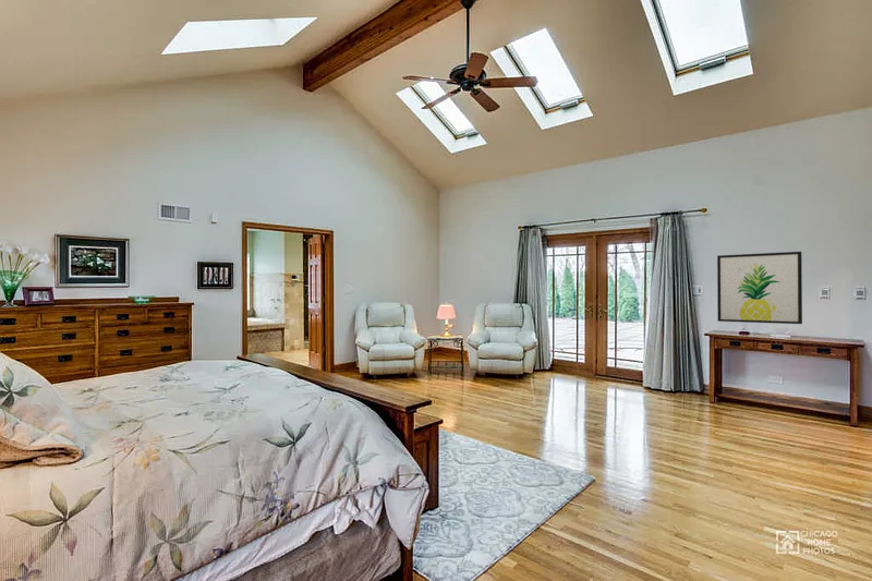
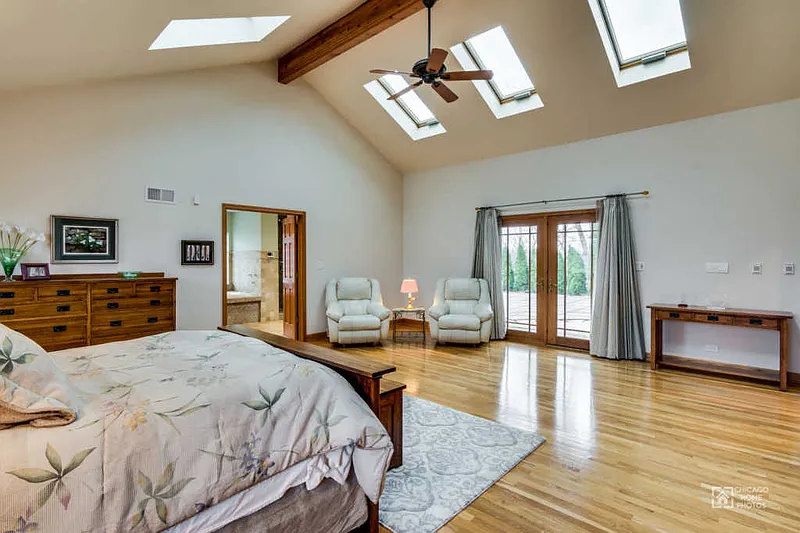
- wall art [716,251,803,325]
